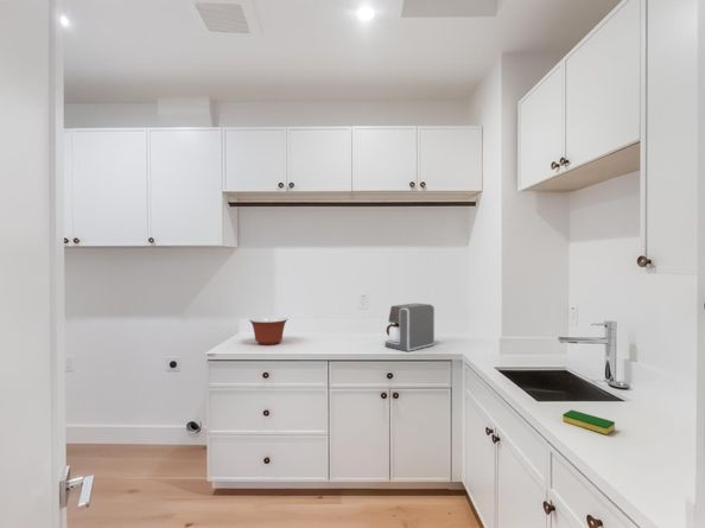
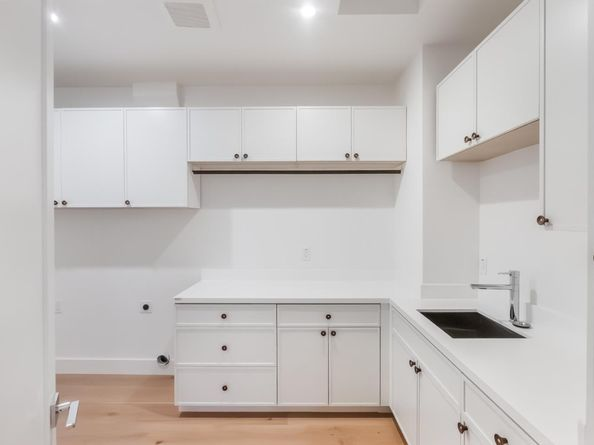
- mixing bowl [248,316,288,346]
- dish sponge [561,409,616,435]
- coffee maker [385,303,436,352]
